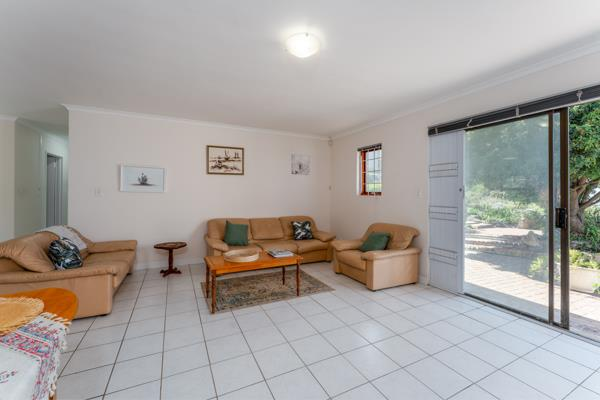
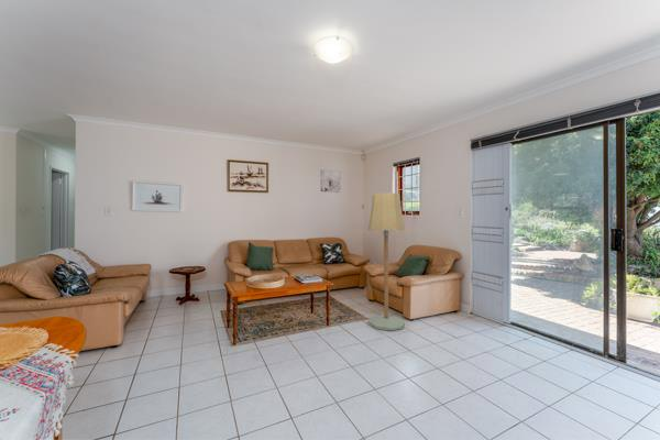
+ floor lamp [367,193,406,331]
